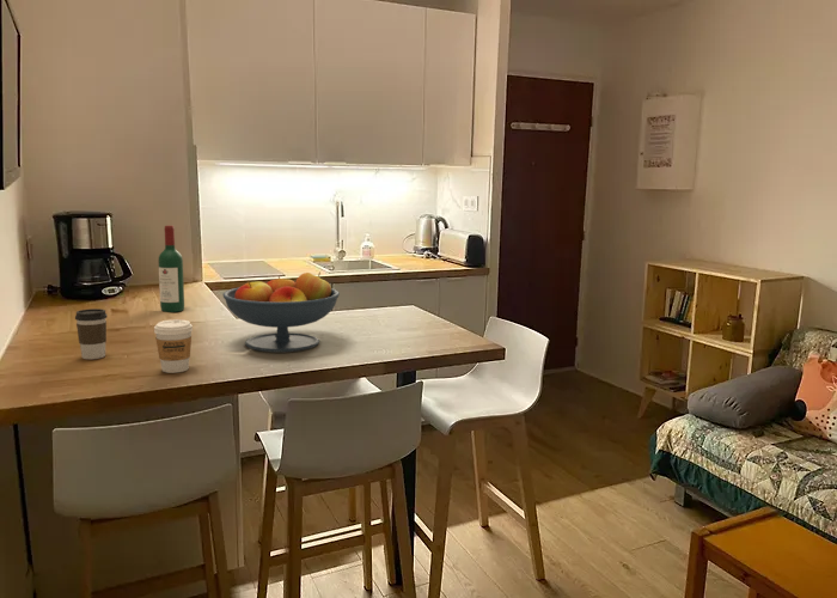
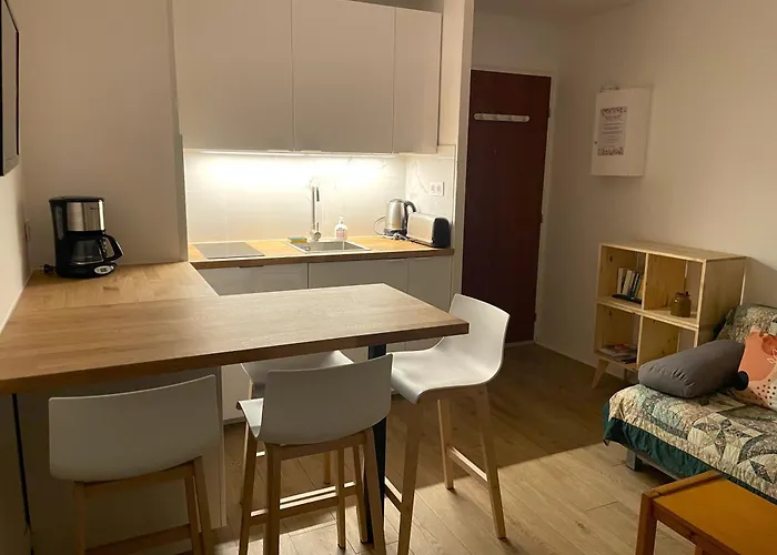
- coffee cup [153,318,194,374]
- fruit bowl [221,270,341,353]
- coffee cup [74,307,108,360]
- wine bottle [158,225,185,313]
